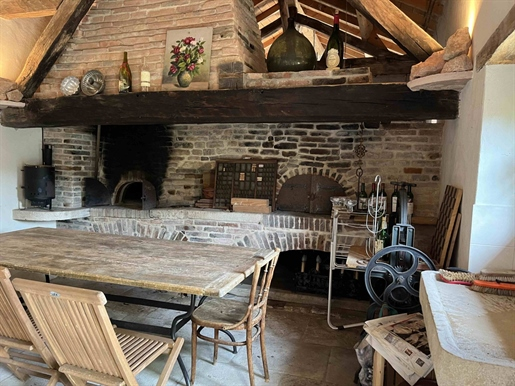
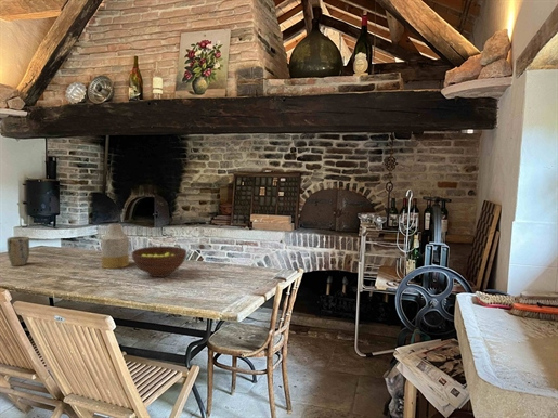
+ vase [101,223,130,270]
+ fruit bowl [131,246,187,278]
+ plant pot [5,235,30,267]
